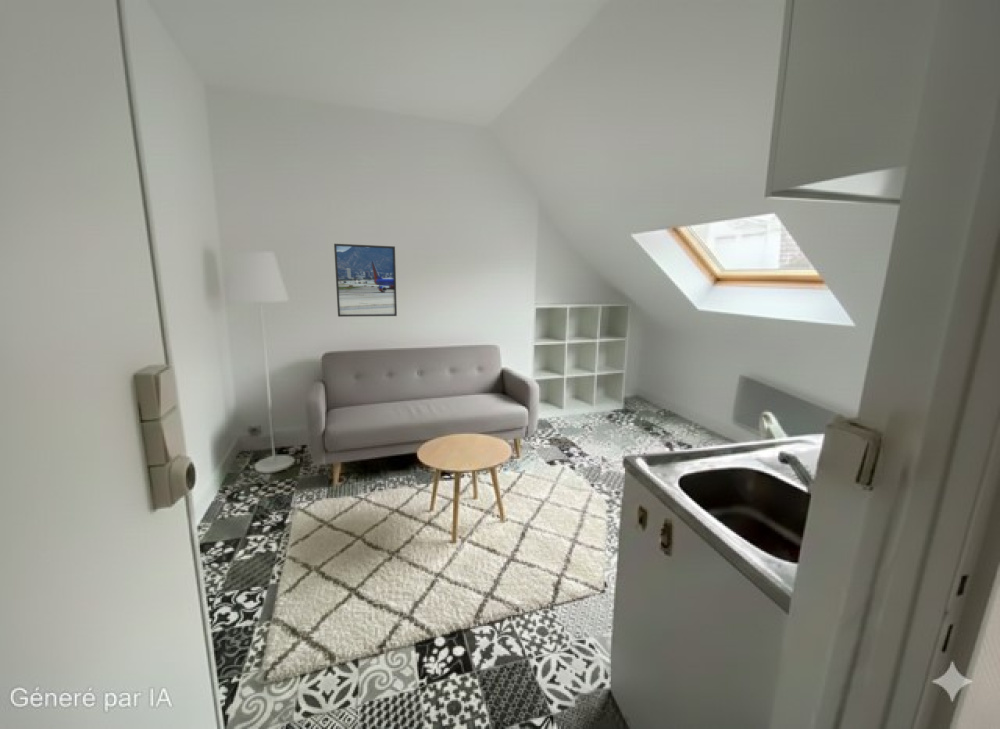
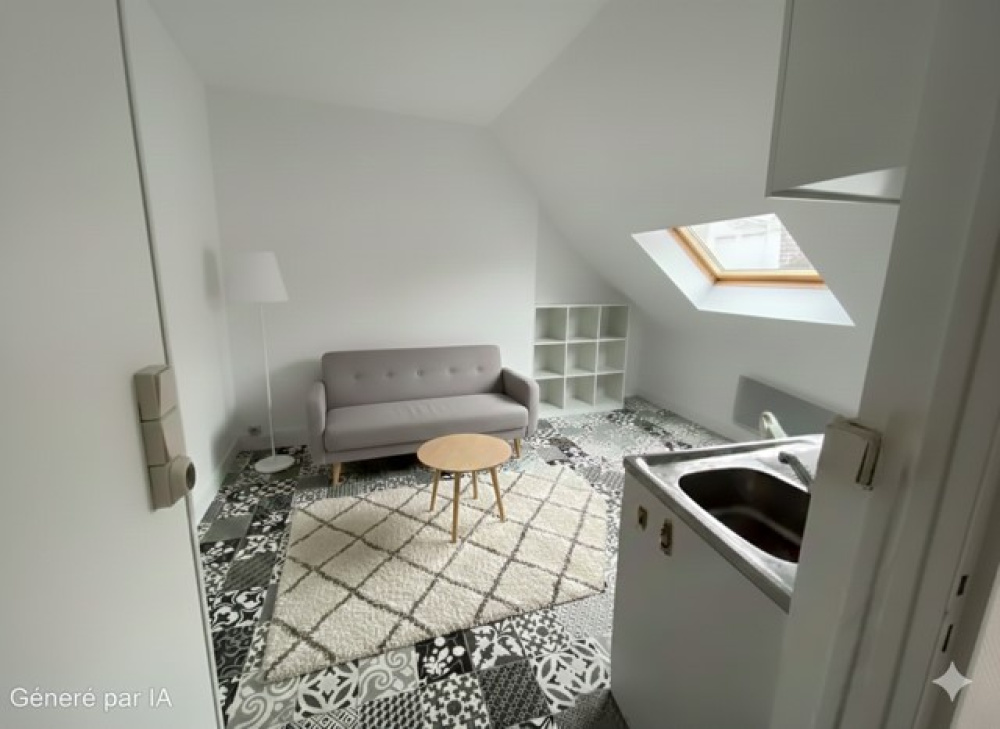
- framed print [333,243,398,318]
